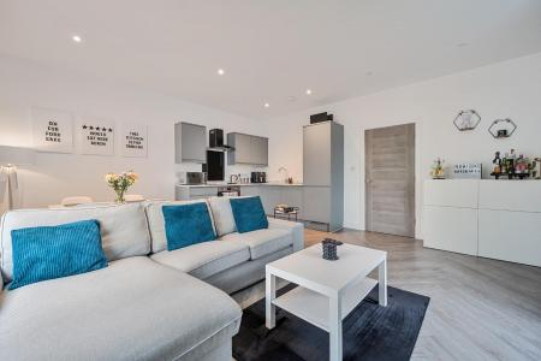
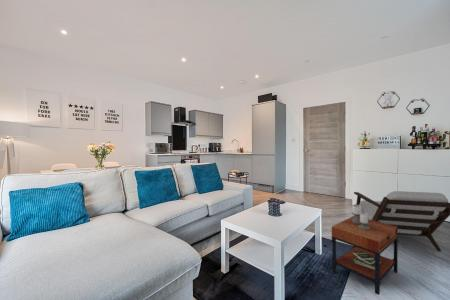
+ armchair [353,190,450,252]
+ side table [331,204,399,296]
